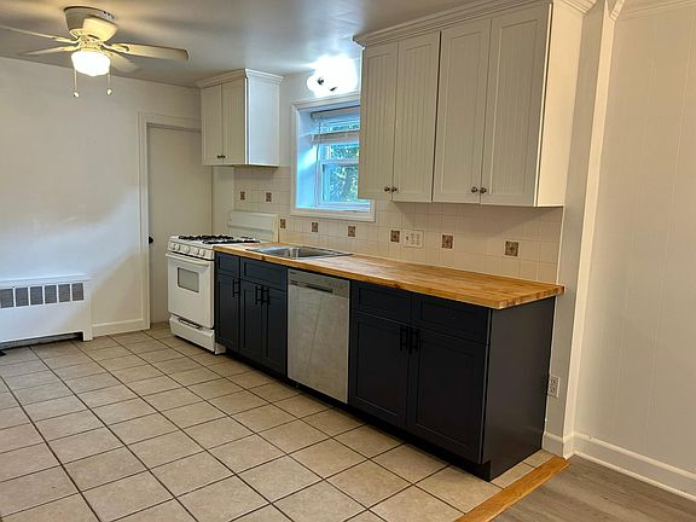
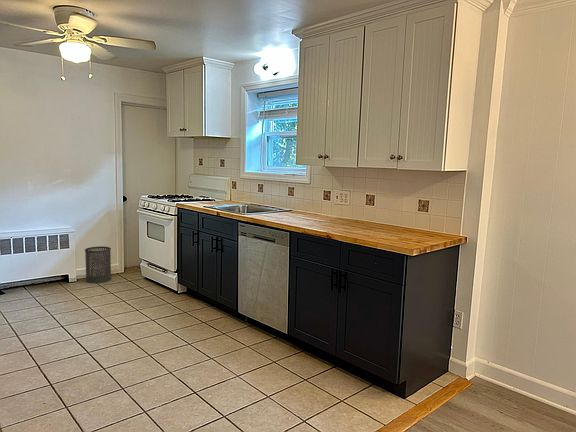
+ trash can [84,245,112,284]
